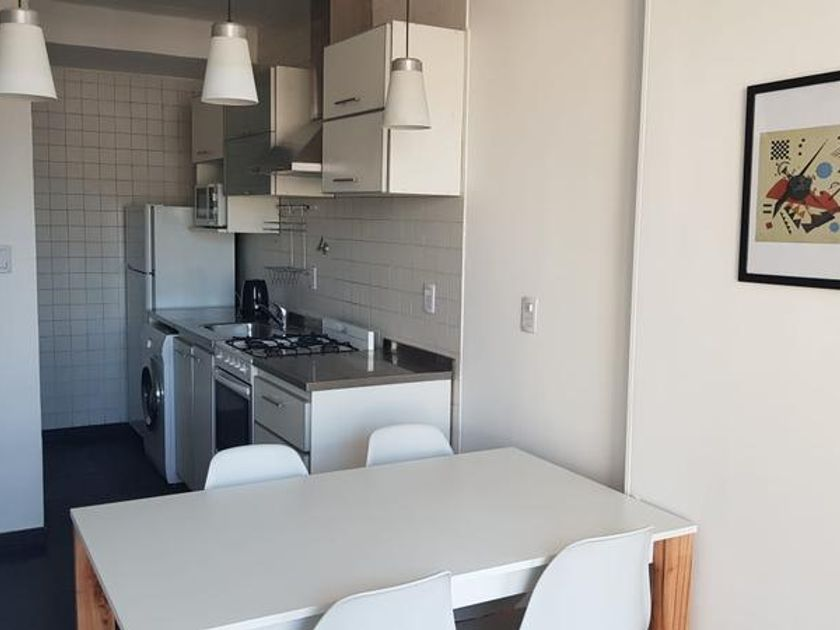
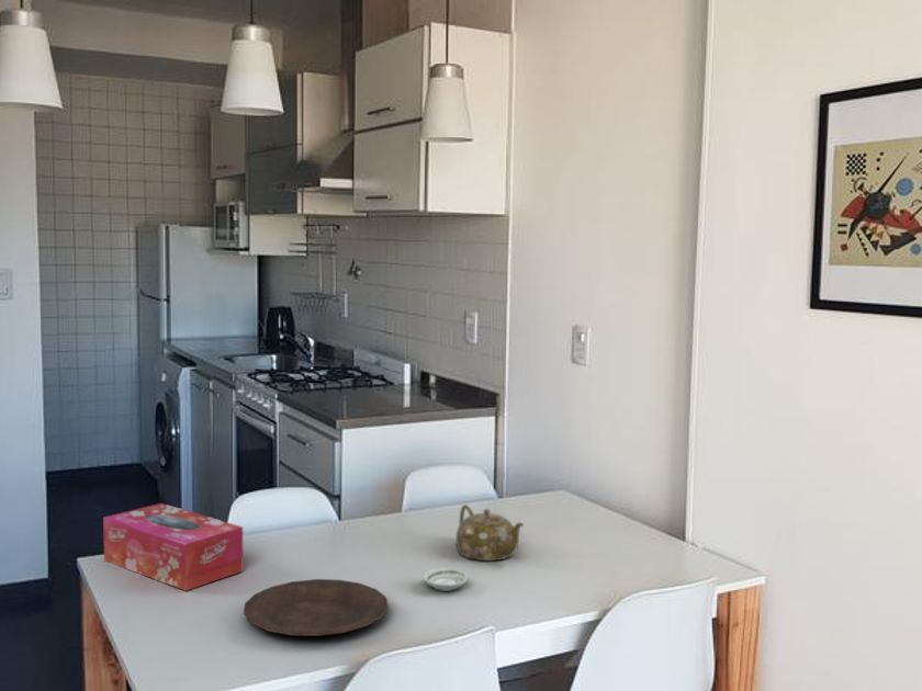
+ teapot [454,503,525,562]
+ tissue box [102,502,244,592]
+ plate [243,578,390,637]
+ saucer [421,568,469,592]
